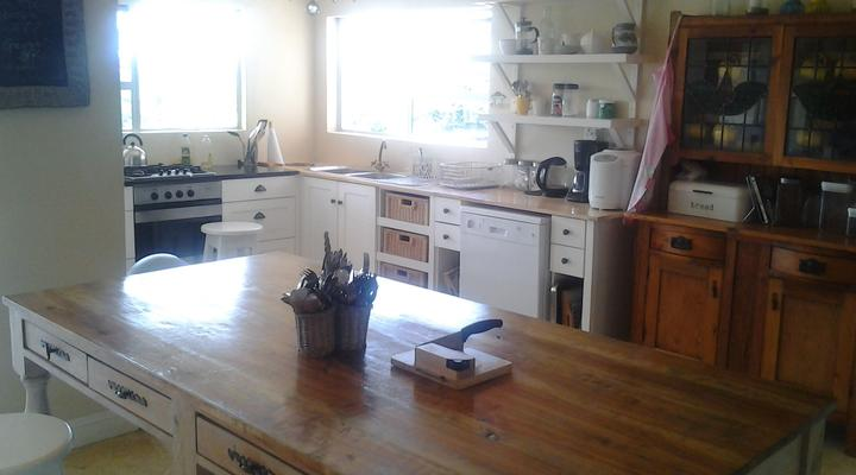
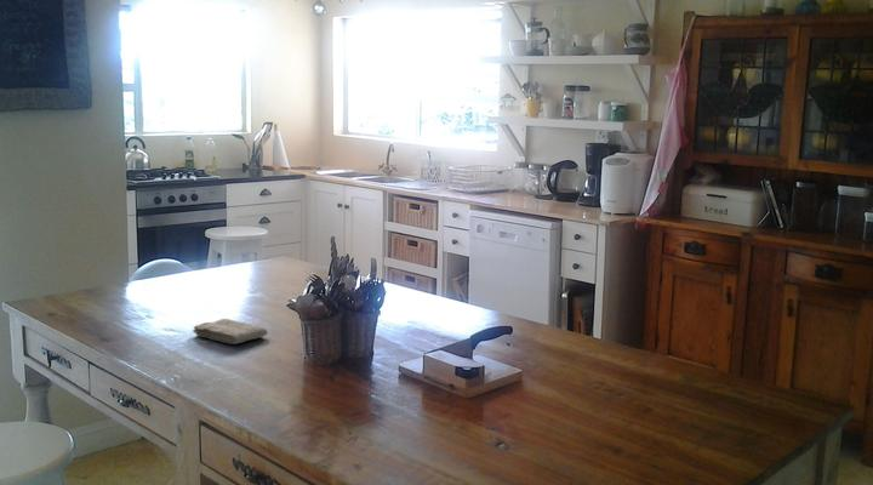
+ washcloth [192,318,269,346]
